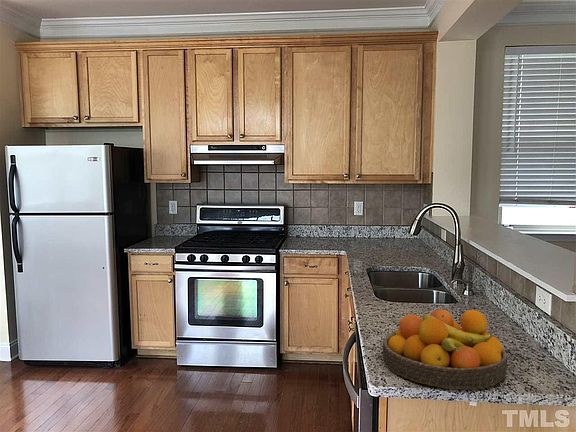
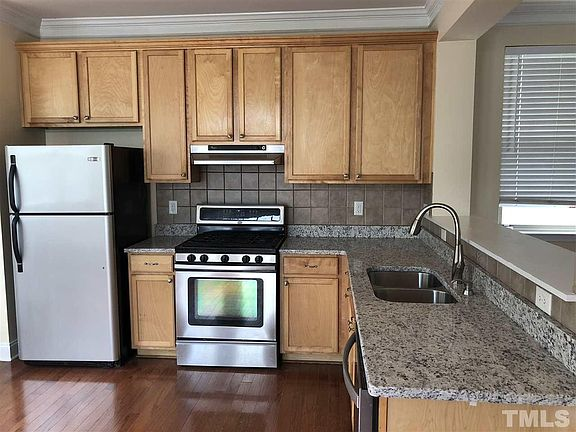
- fruit bowl [382,308,509,390]
